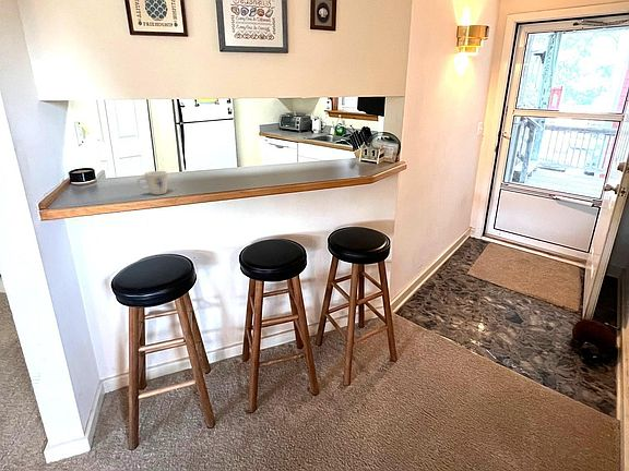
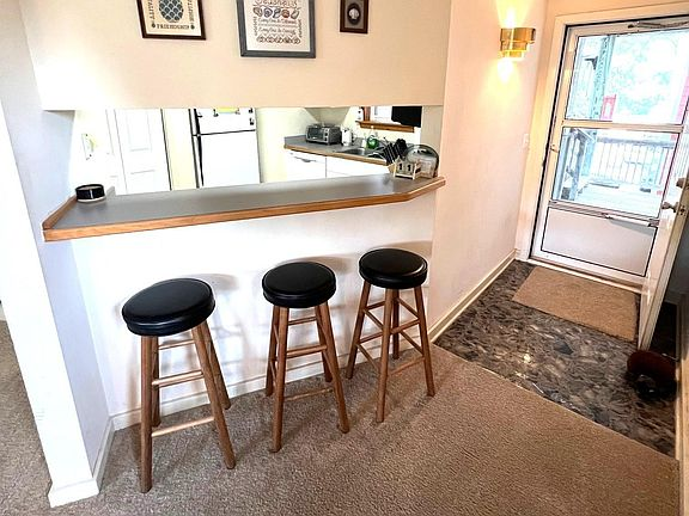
- mug [135,170,168,196]
